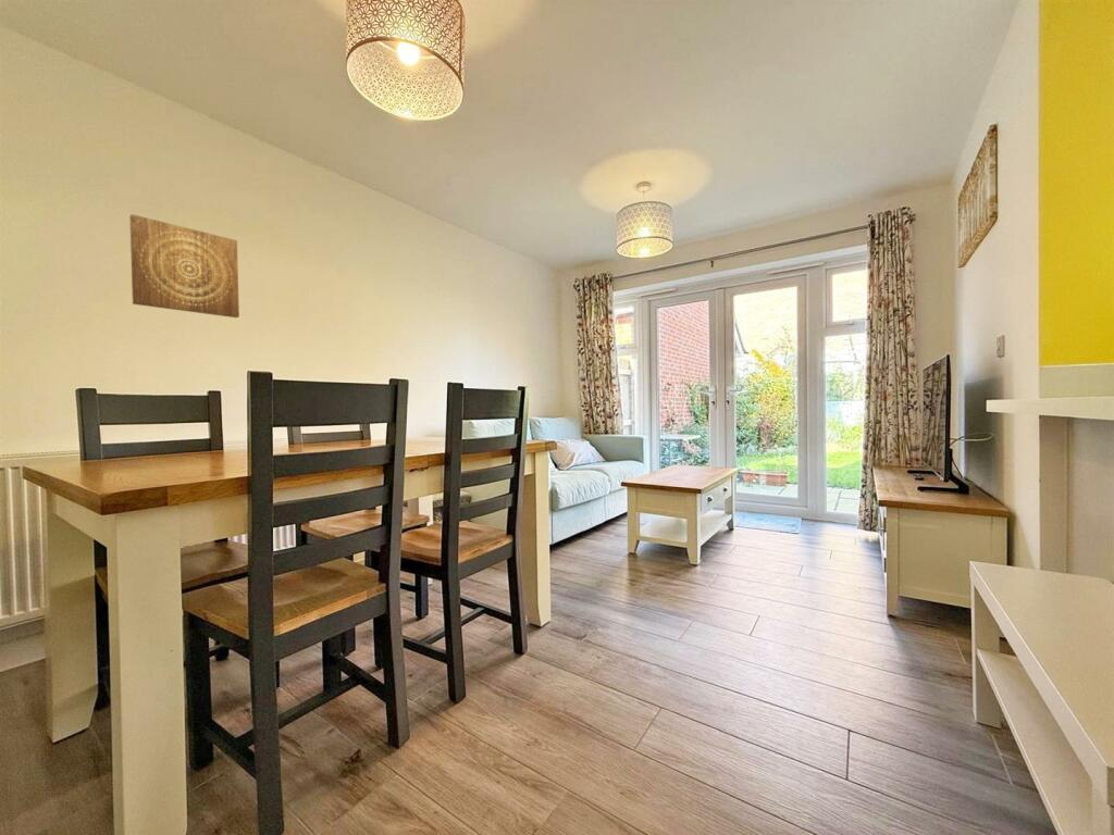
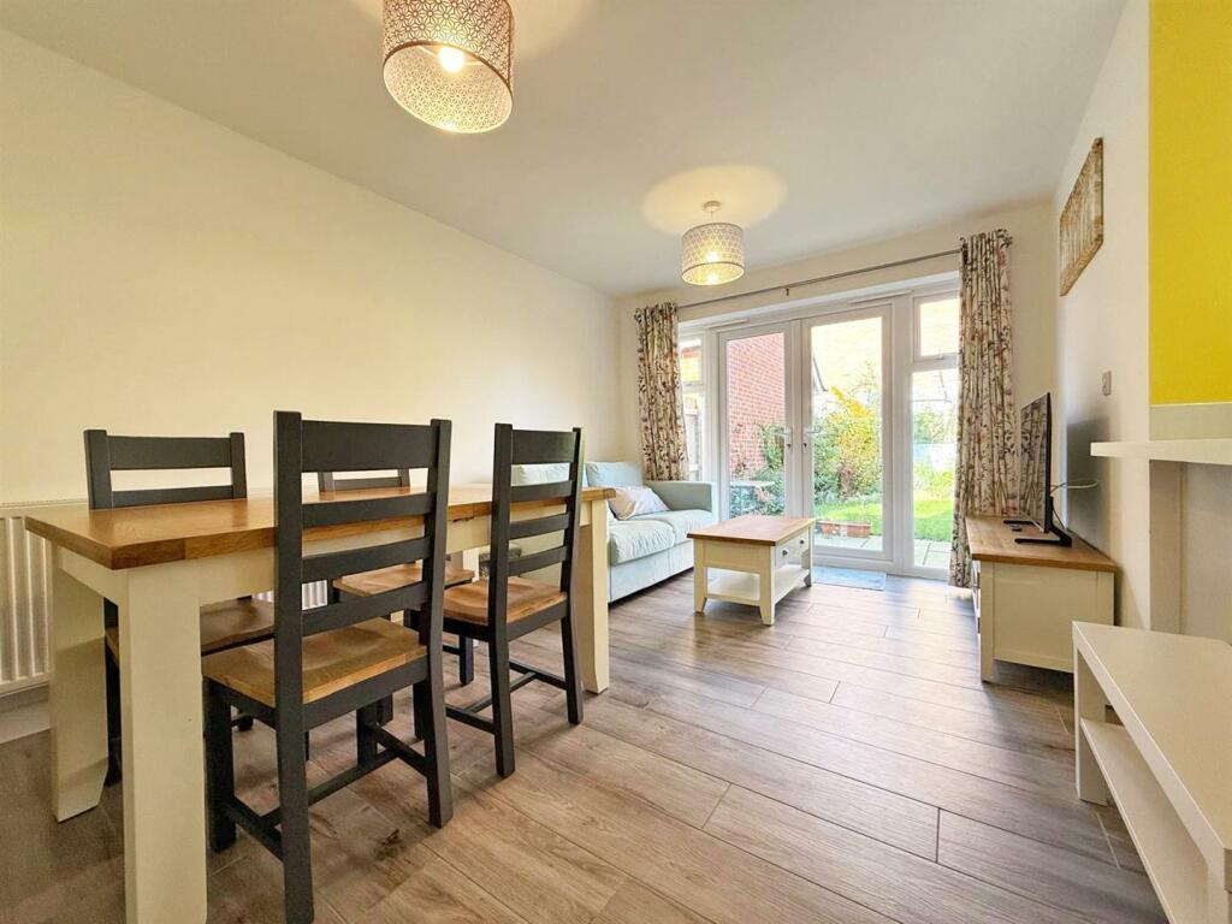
- wall art [128,213,240,319]
